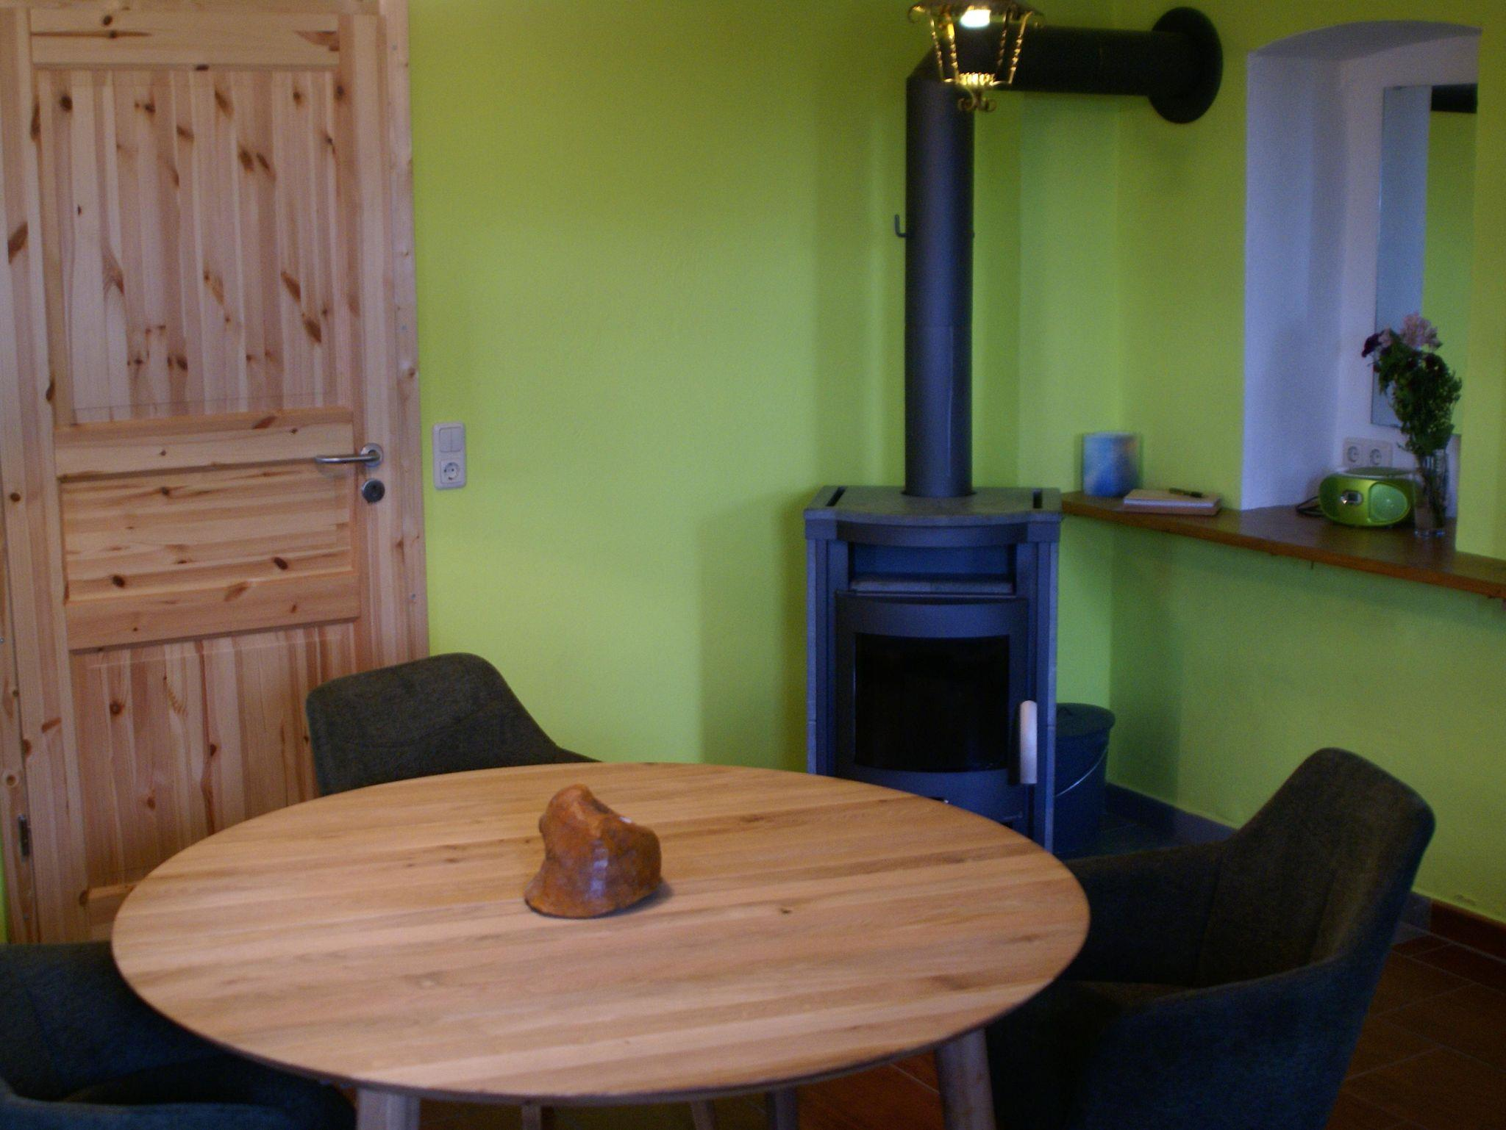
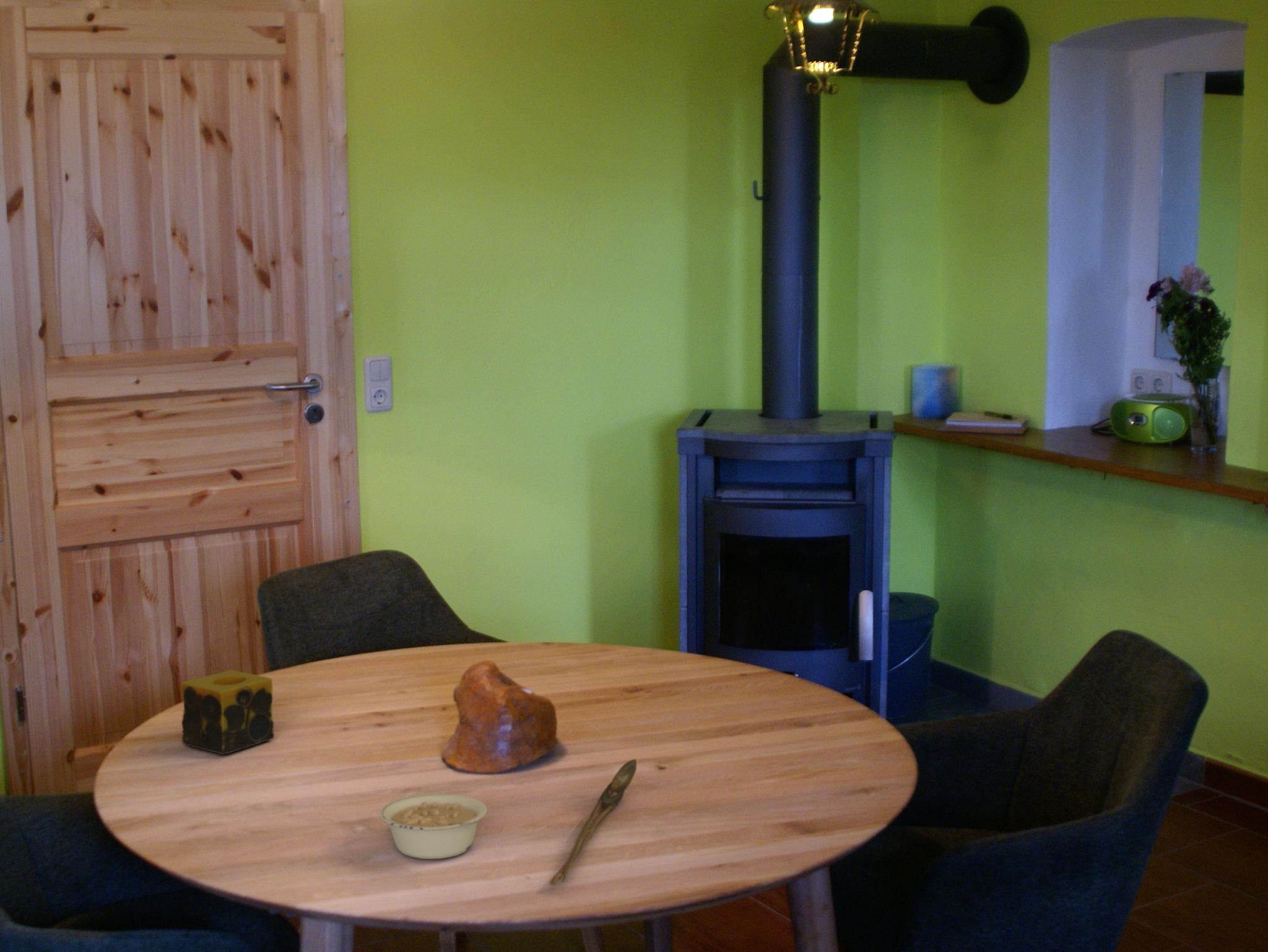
+ legume [379,793,488,860]
+ spoon [549,758,637,886]
+ candle [180,669,275,755]
